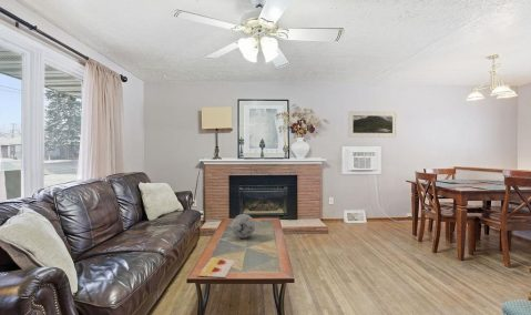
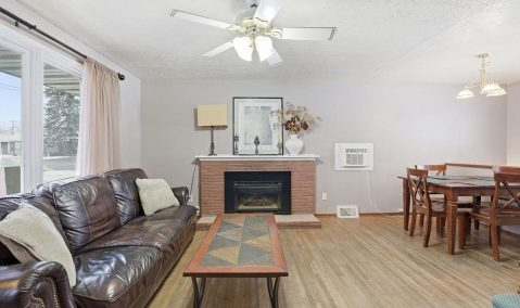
- decorative orb [231,213,256,240]
- painting [196,256,236,278]
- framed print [347,110,398,139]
